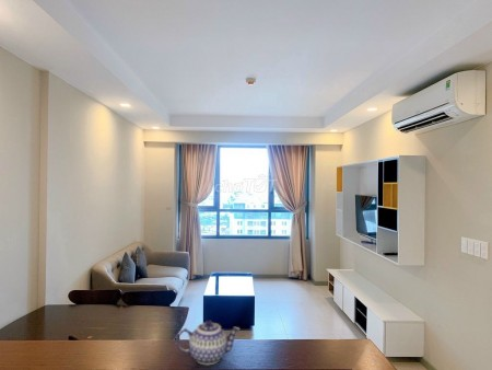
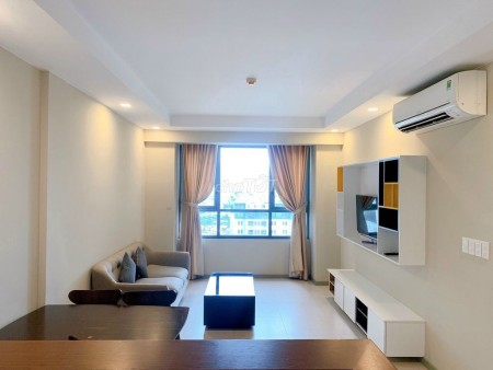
- teapot [175,319,241,366]
